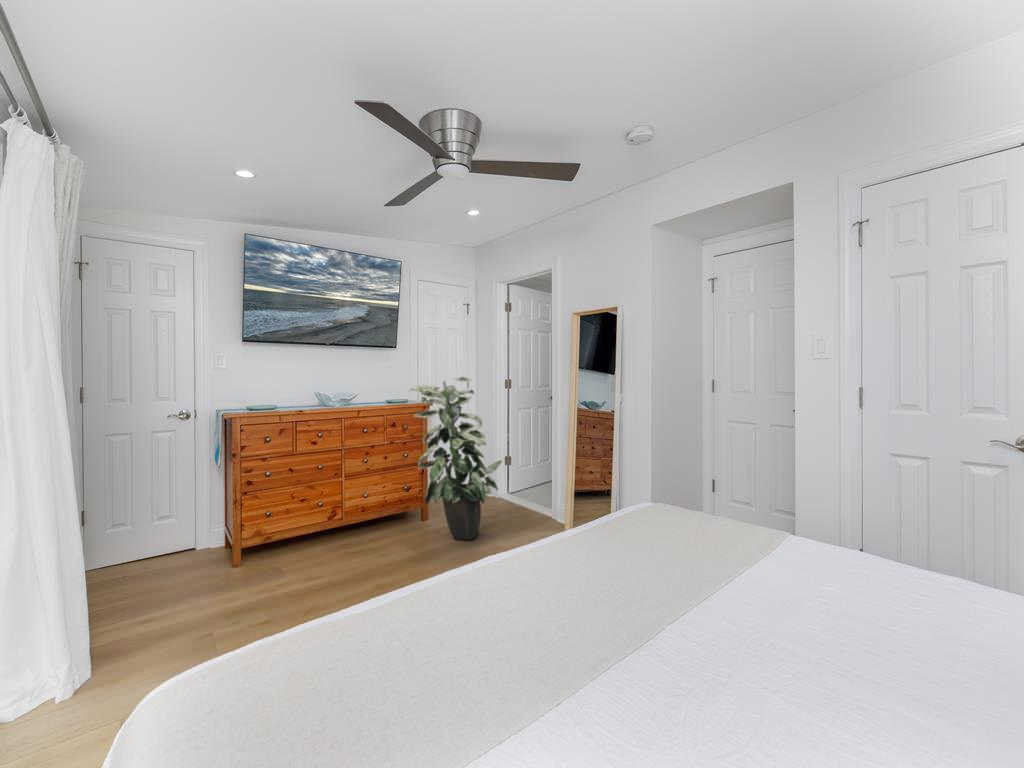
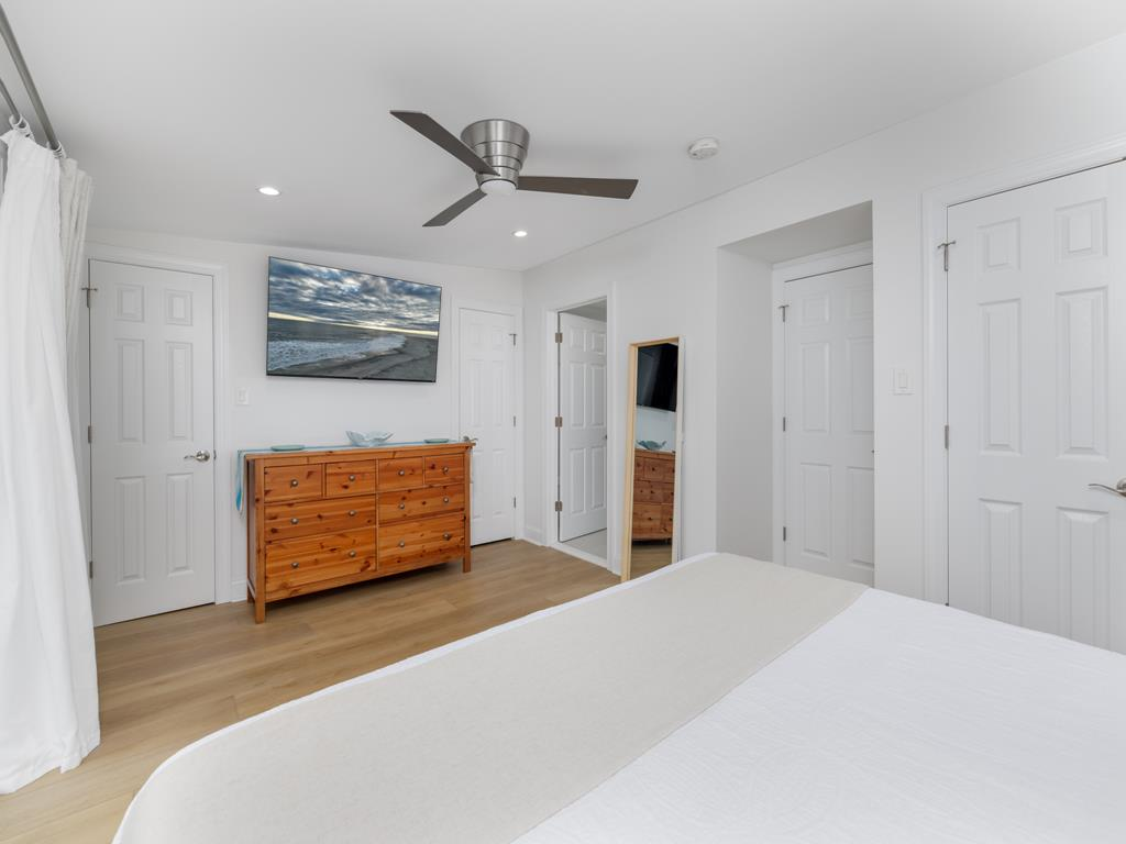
- indoor plant [408,376,503,541]
